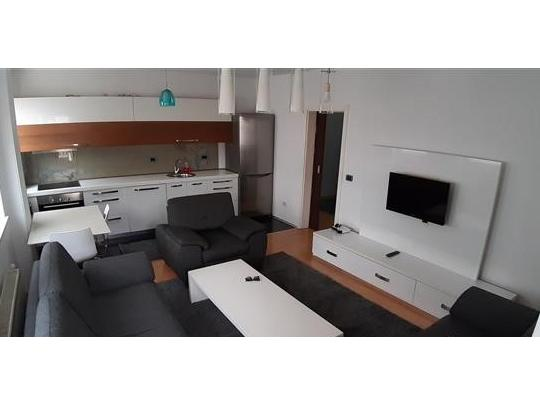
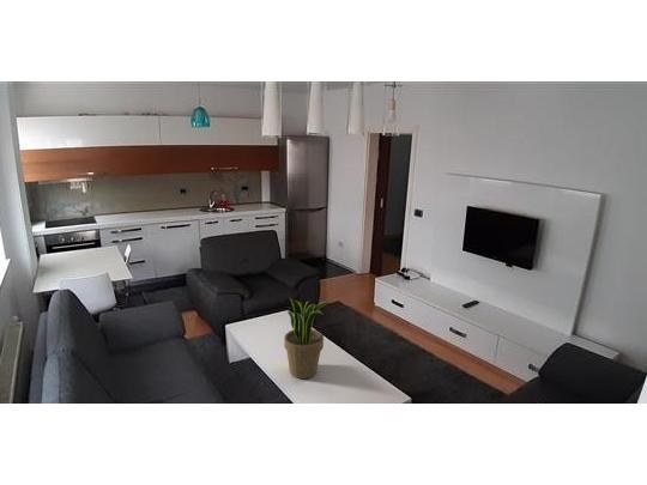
+ potted plant [283,297,332,380]
